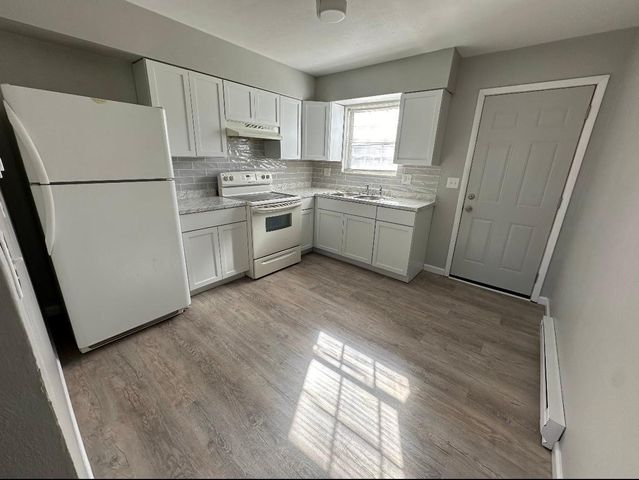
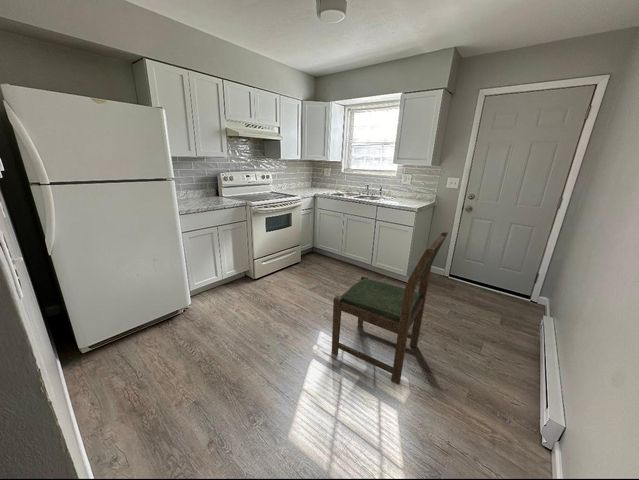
+ dining chair [331,231,449,386]
